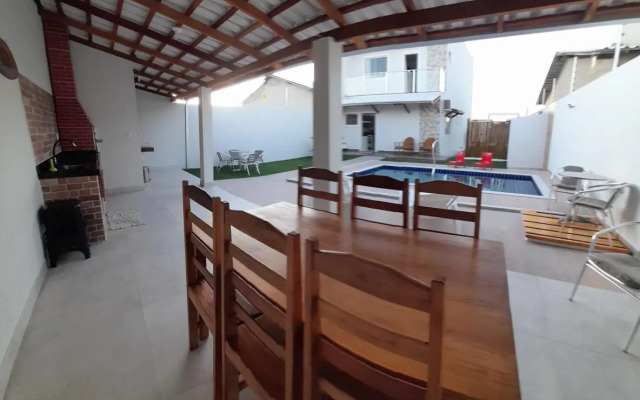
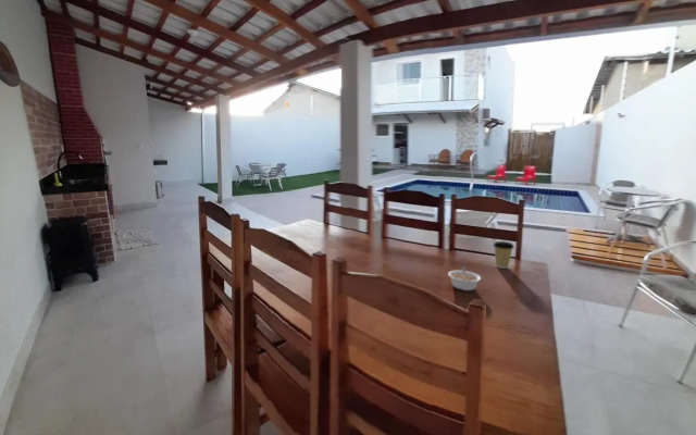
+ coffee cup [493,240,515,270]
+ legume [447,265,482,291]
